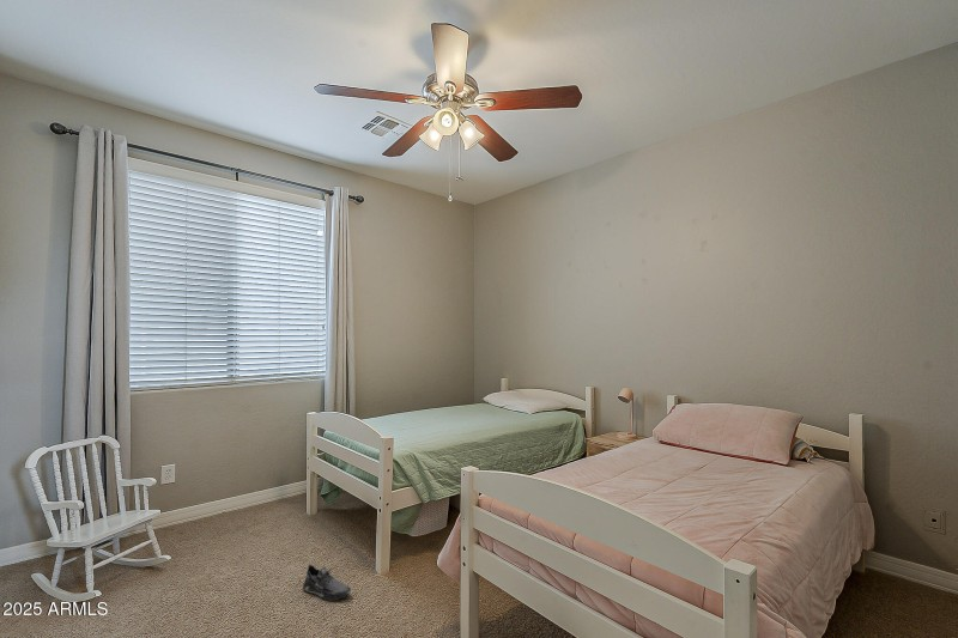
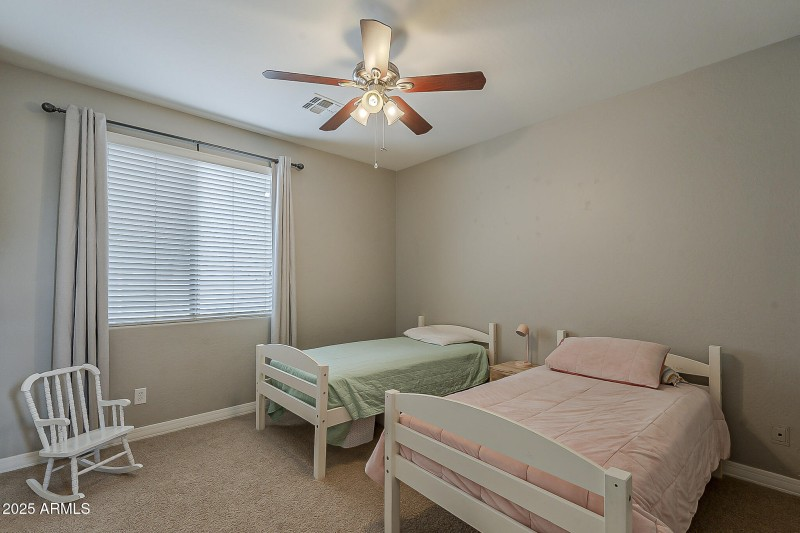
- shoe [302,563,352,602]
